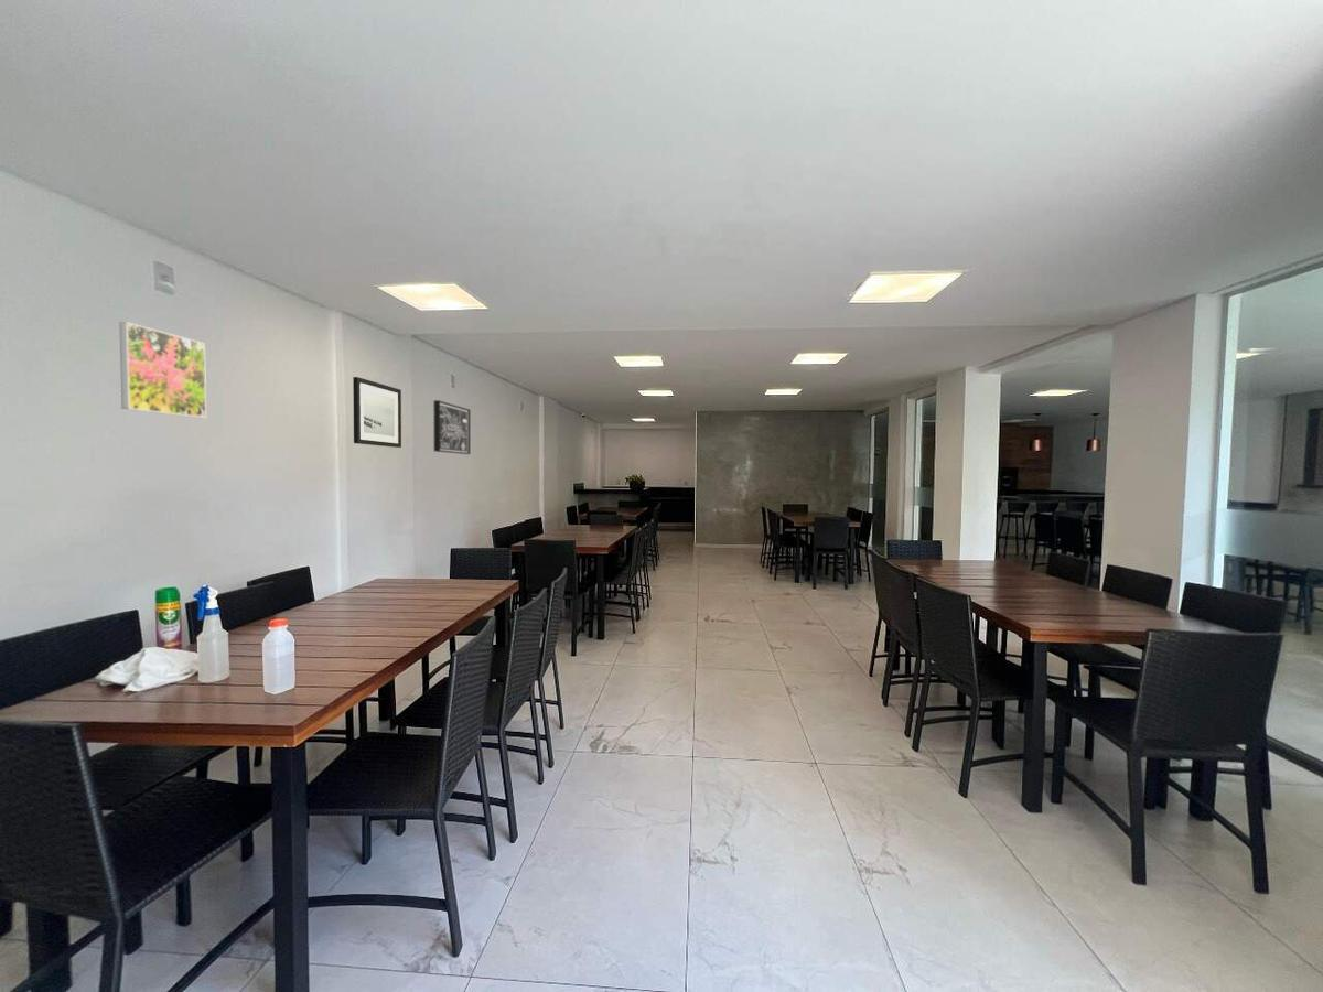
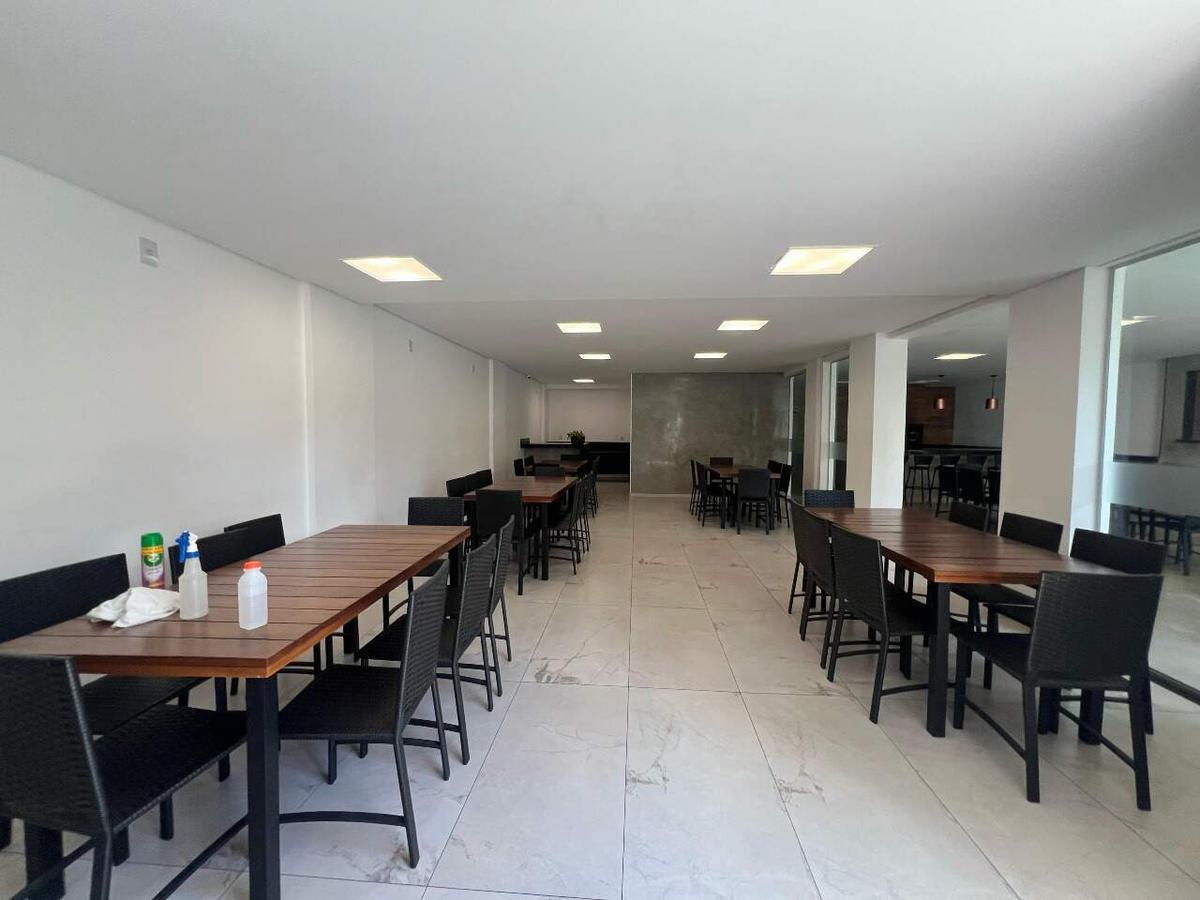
- wall art [352,376,402,449]
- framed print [119,321,207,419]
- wall art [433,399,471,455]
